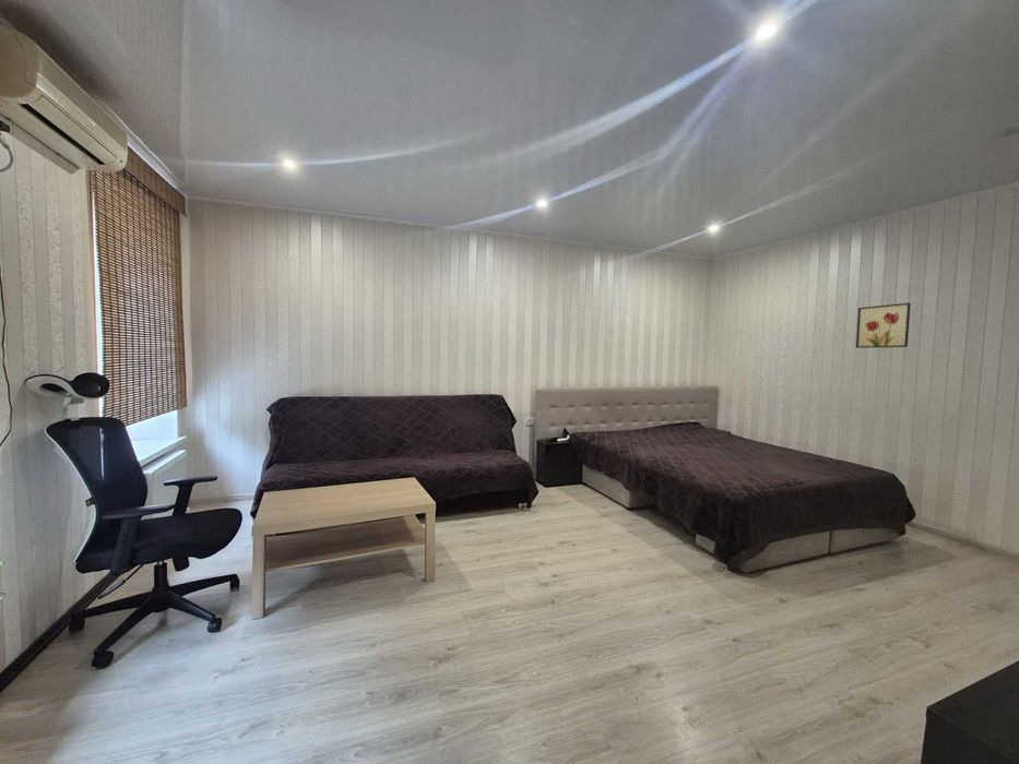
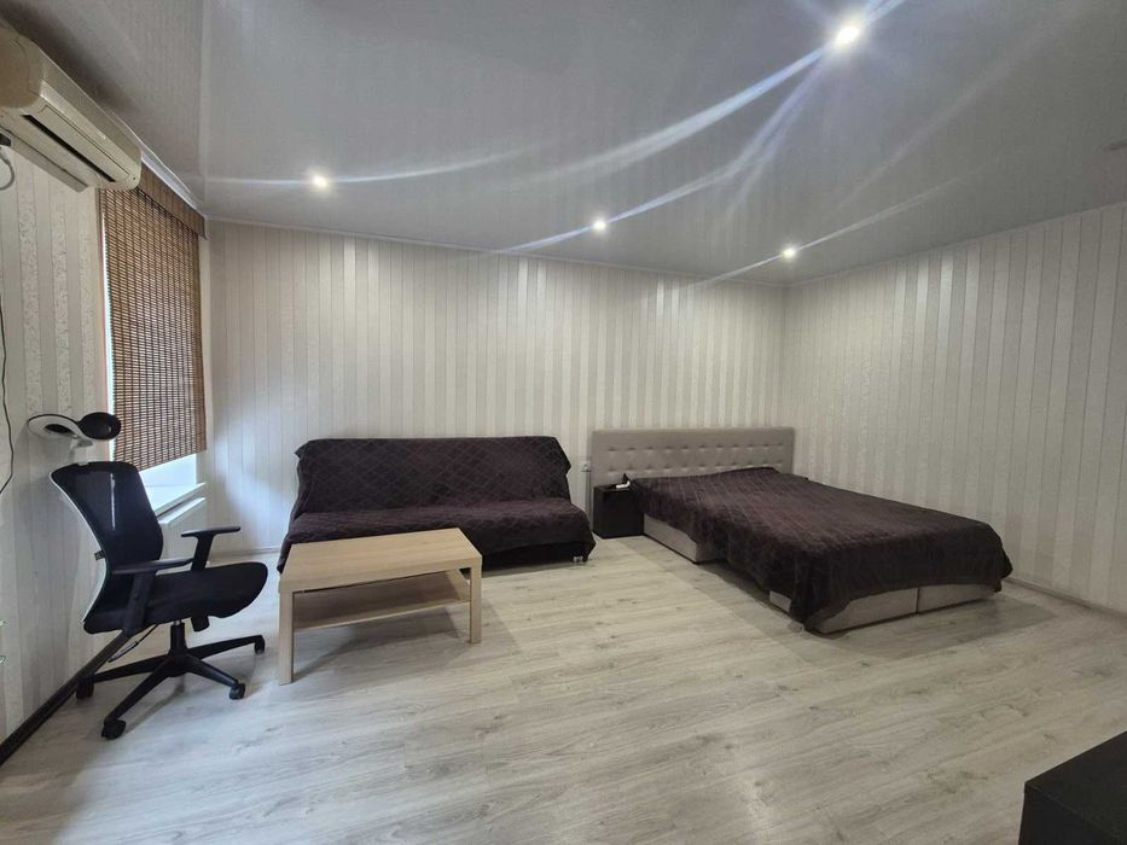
- wall art [855,302,912,349]
